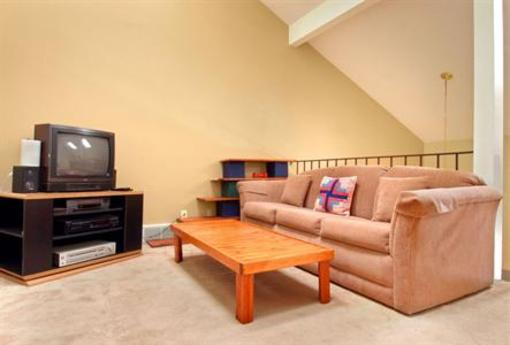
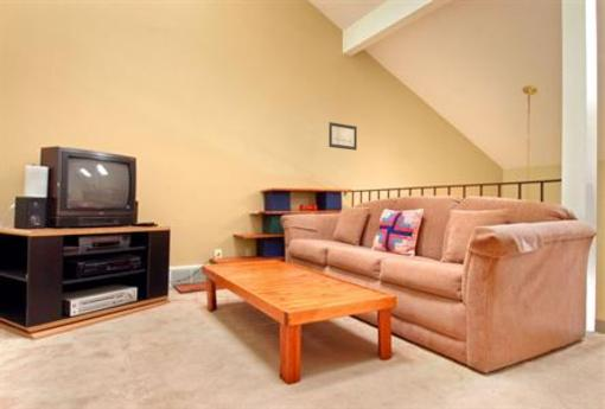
+ wall art [327,121,358,152]
